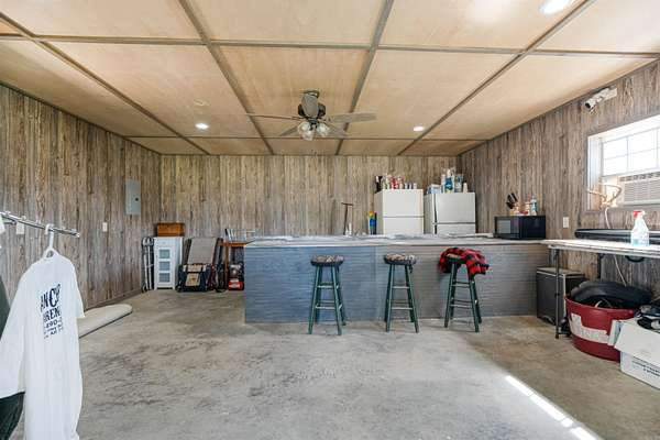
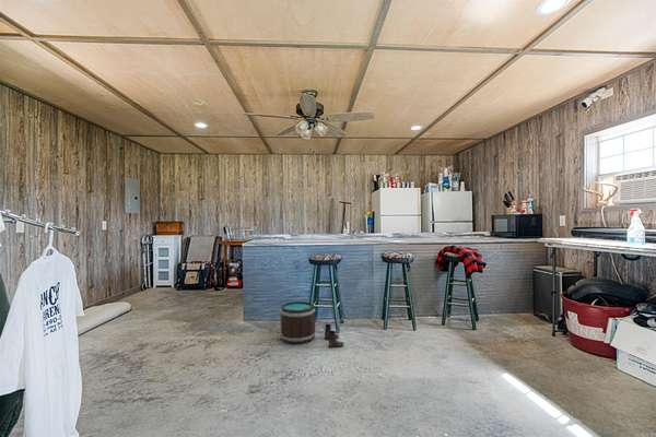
+ boots [324,323,345,349]
+ bucket [279,300,317,345]
